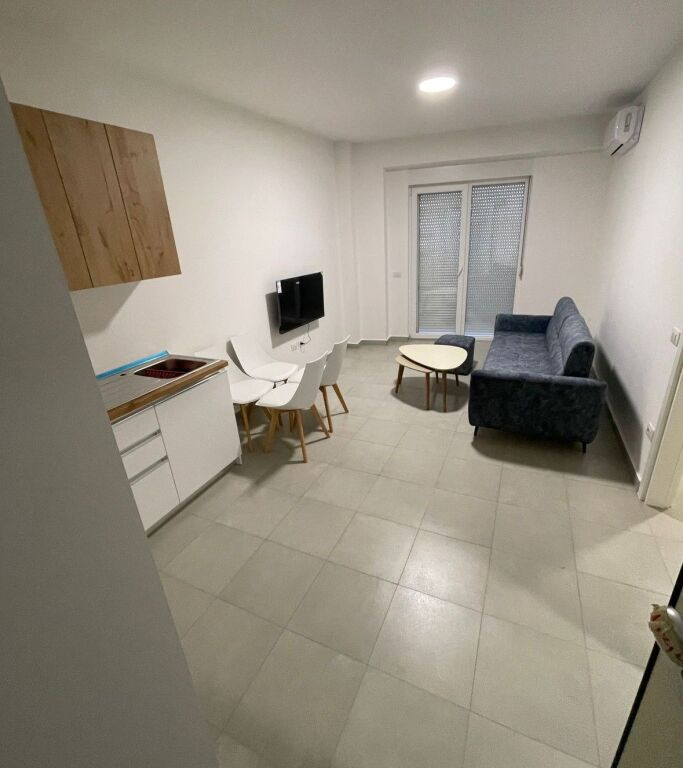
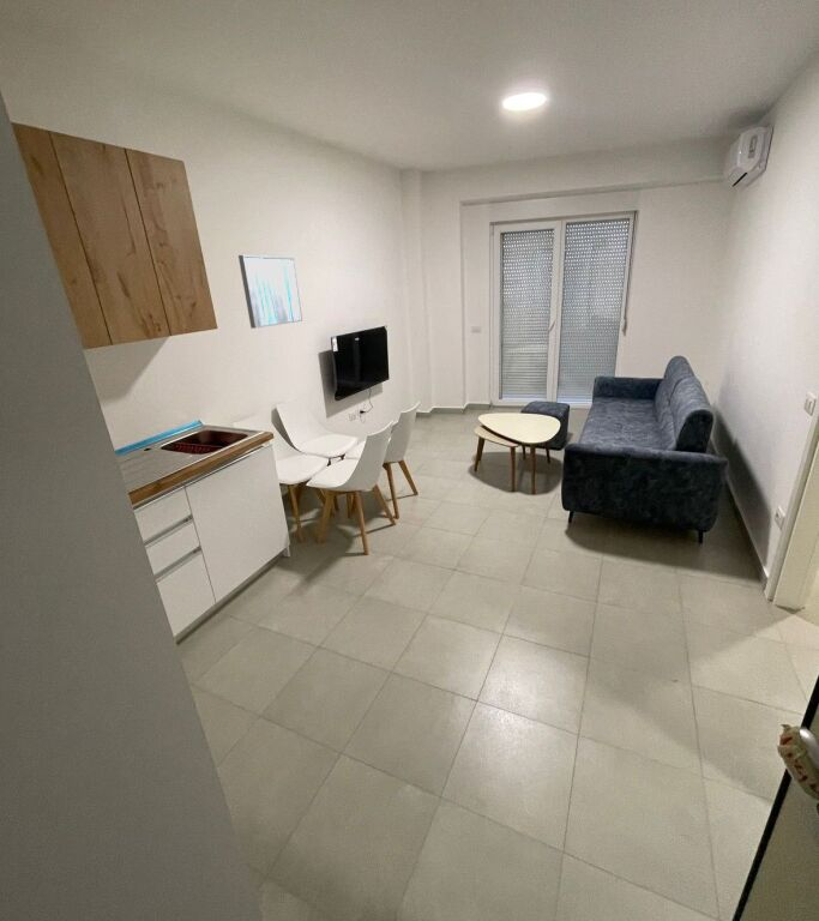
+ wall art [237,254,303,330]
